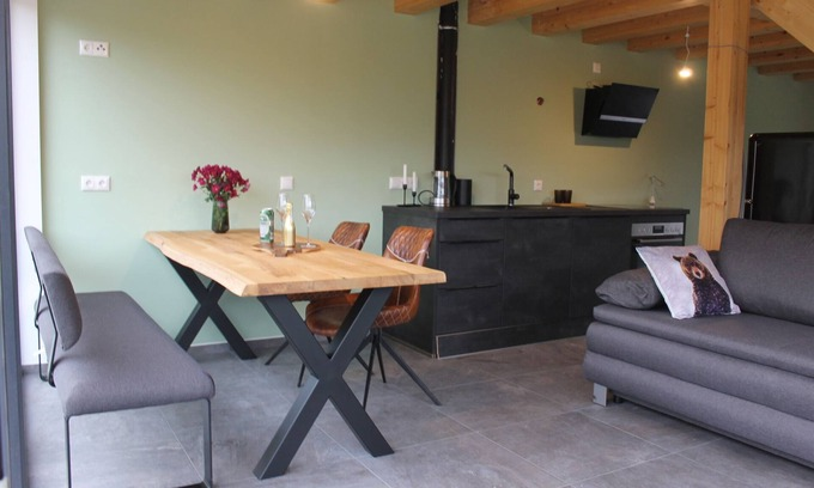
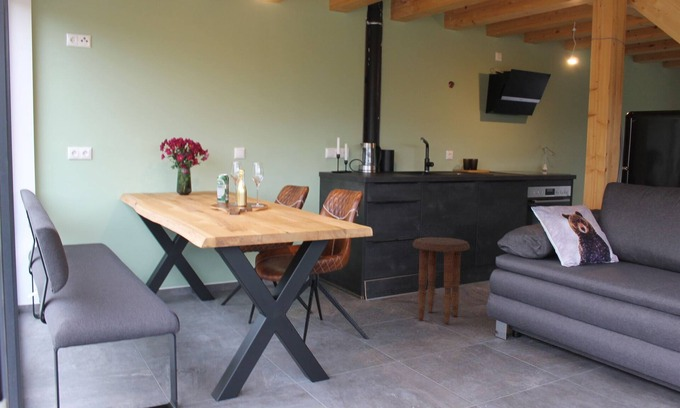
+ side table [412,236,471,325]
